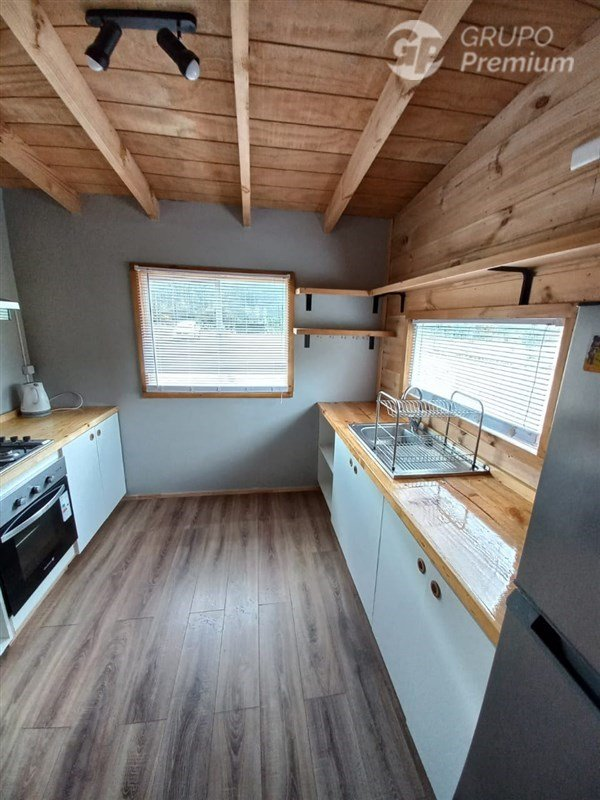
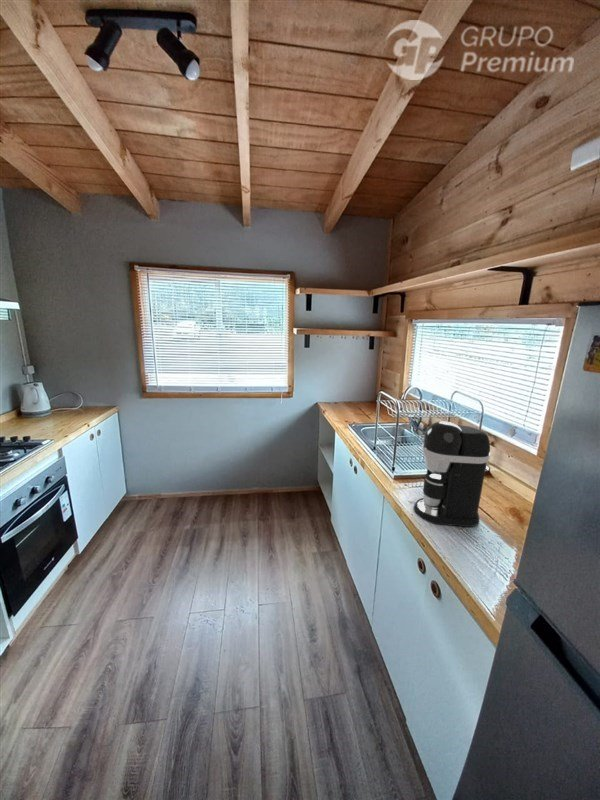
+ coffee maker [413,420,491,528]
